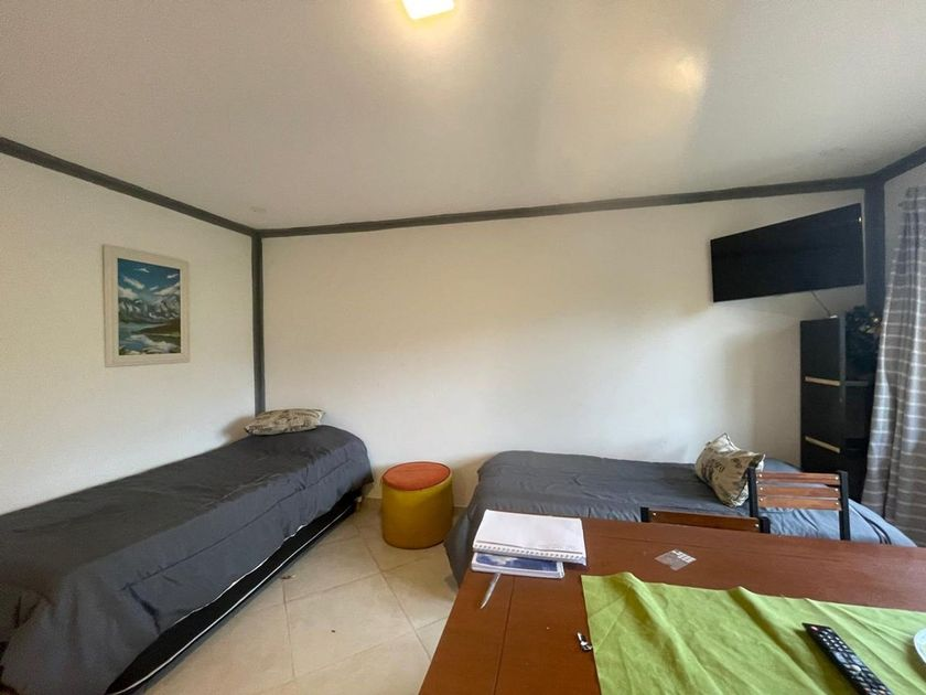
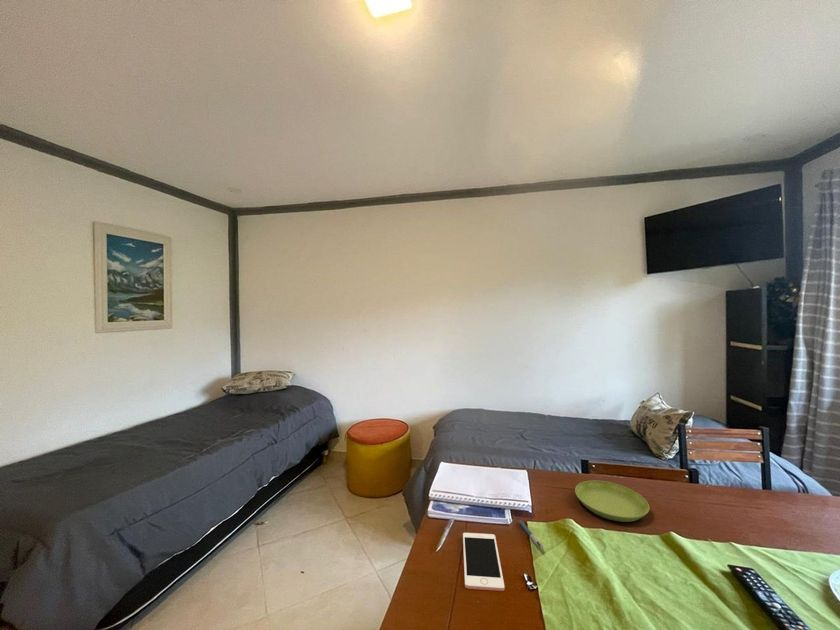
+ saucer [574,480,650,523]
+ pen [518,519,544,550]
+ cell phone [462,532,505,592]
